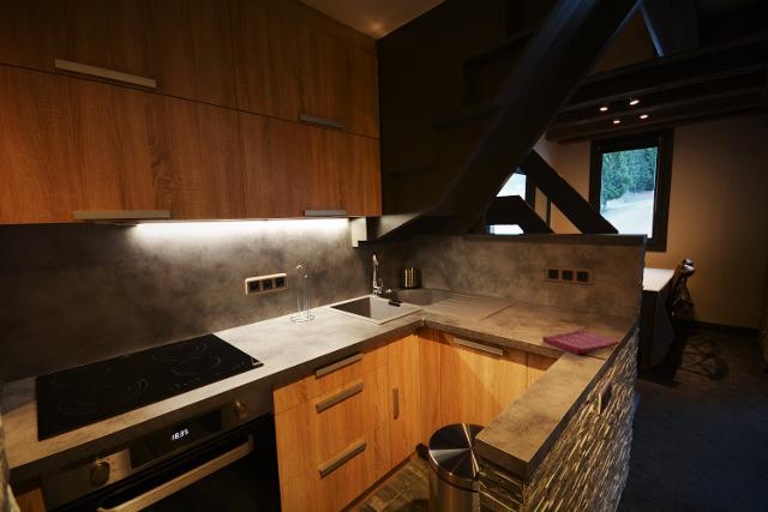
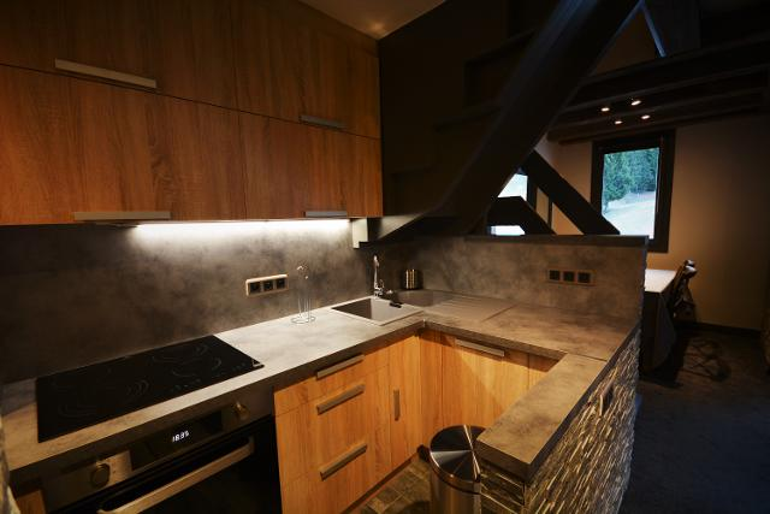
- dish towel [541,329,620,355]
